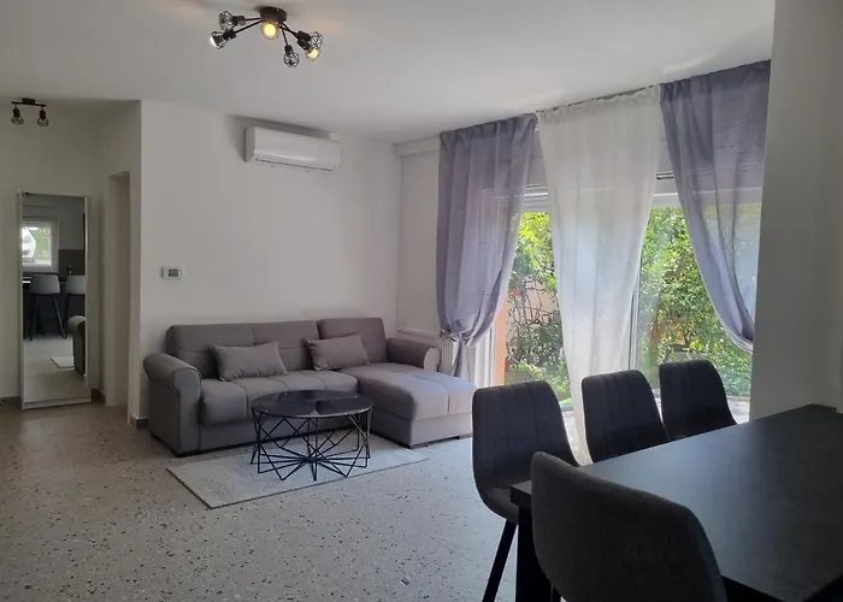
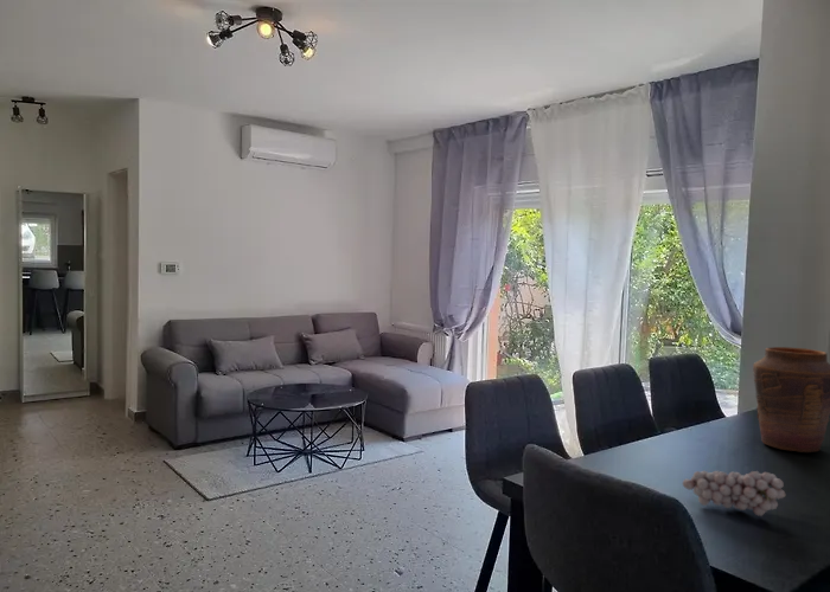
+ vase [752,346,830,453]
+ fruit [682,470,787,517]
